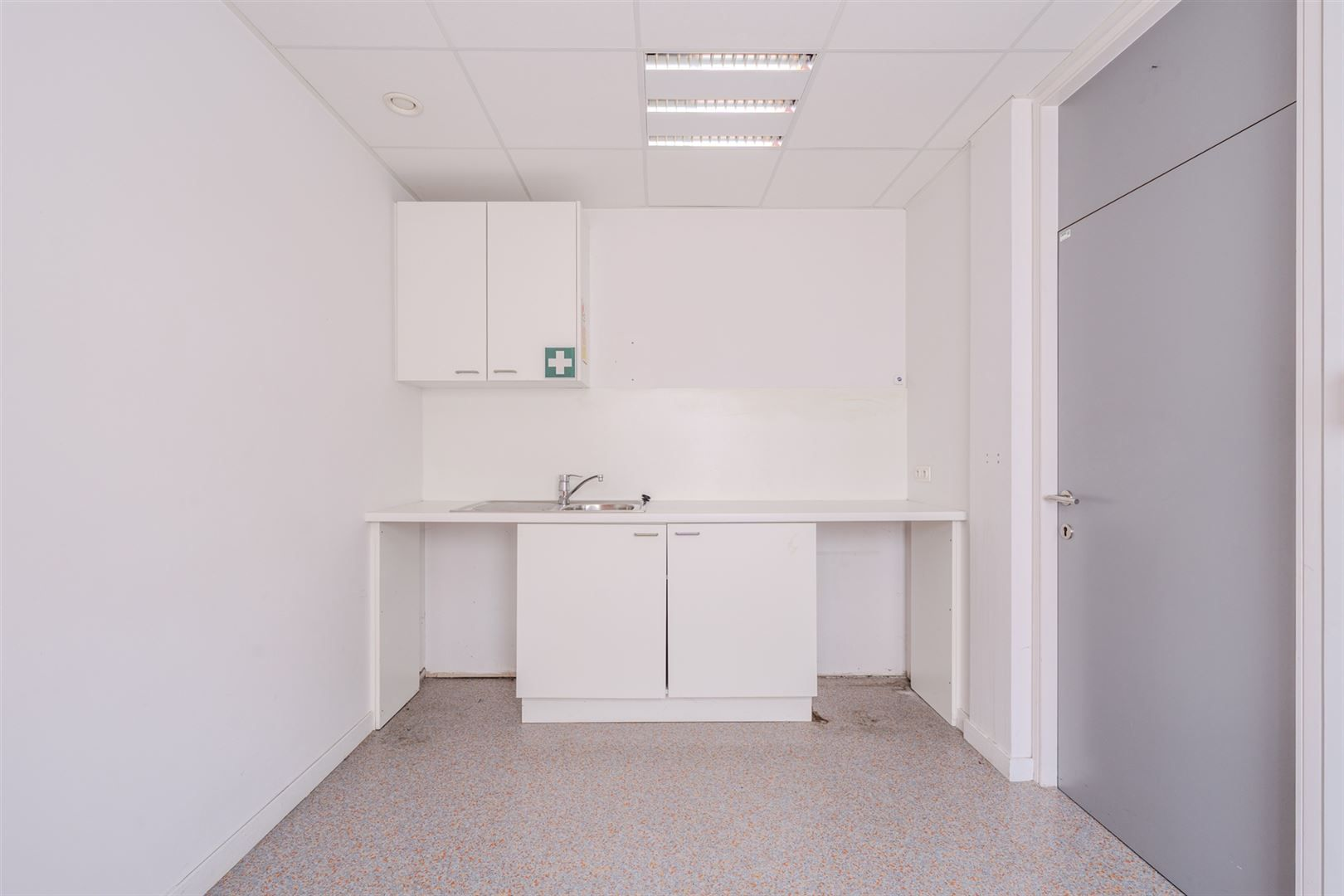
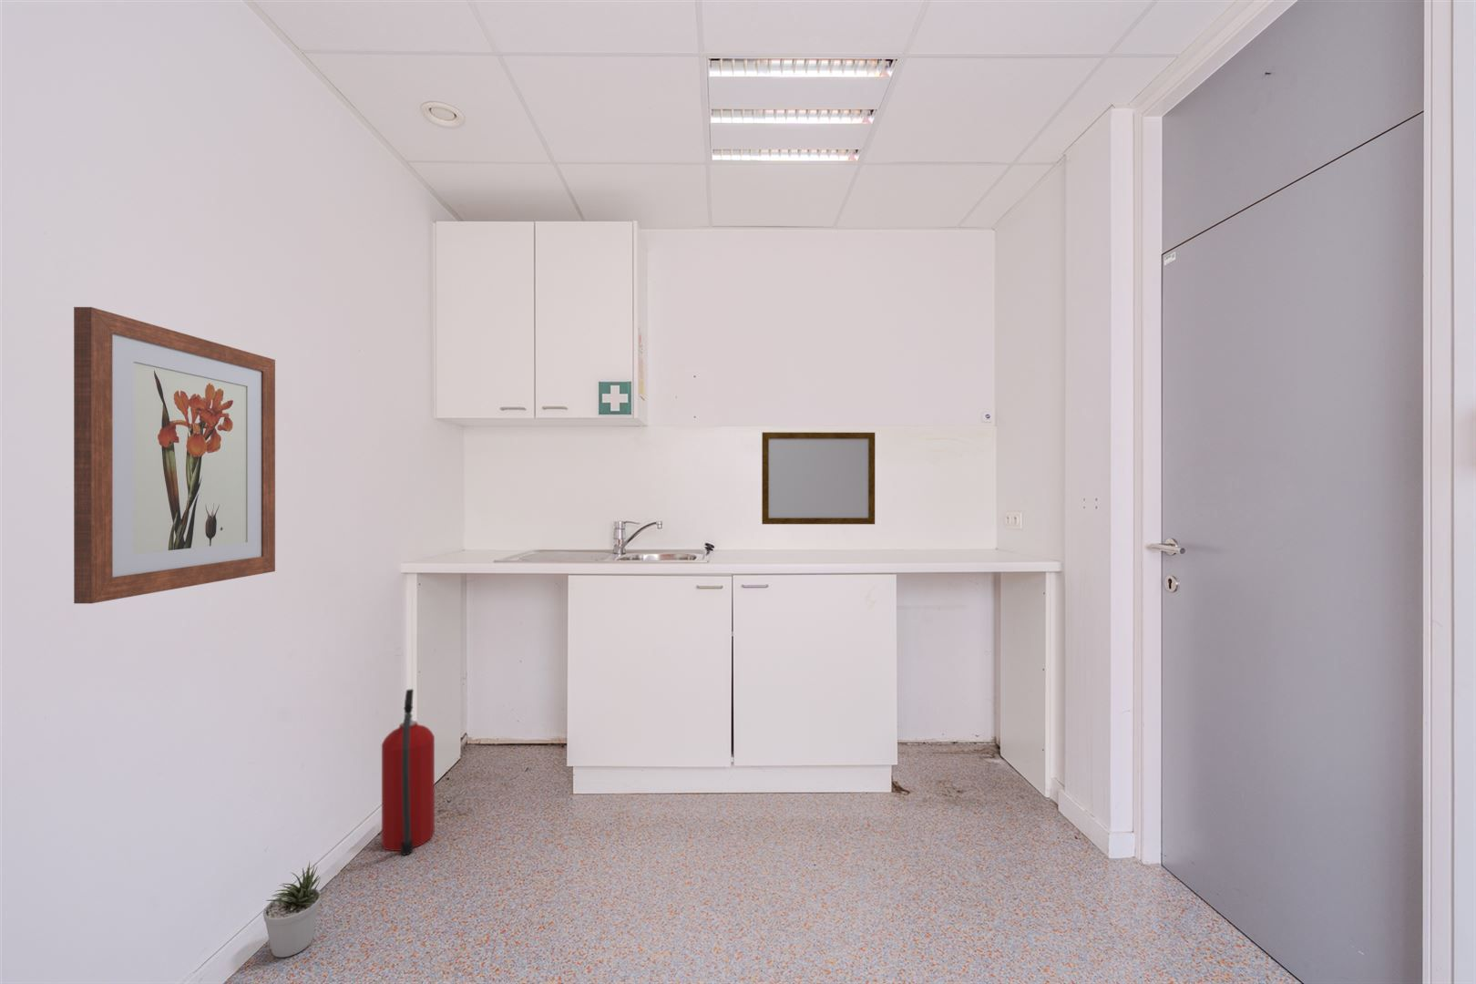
+ potted plant [262,862,328,959]
+ writing board [761,431,875,525]
+ wall art [72,306,276,604]
+ fire extinguisher [381,687,436,857]
